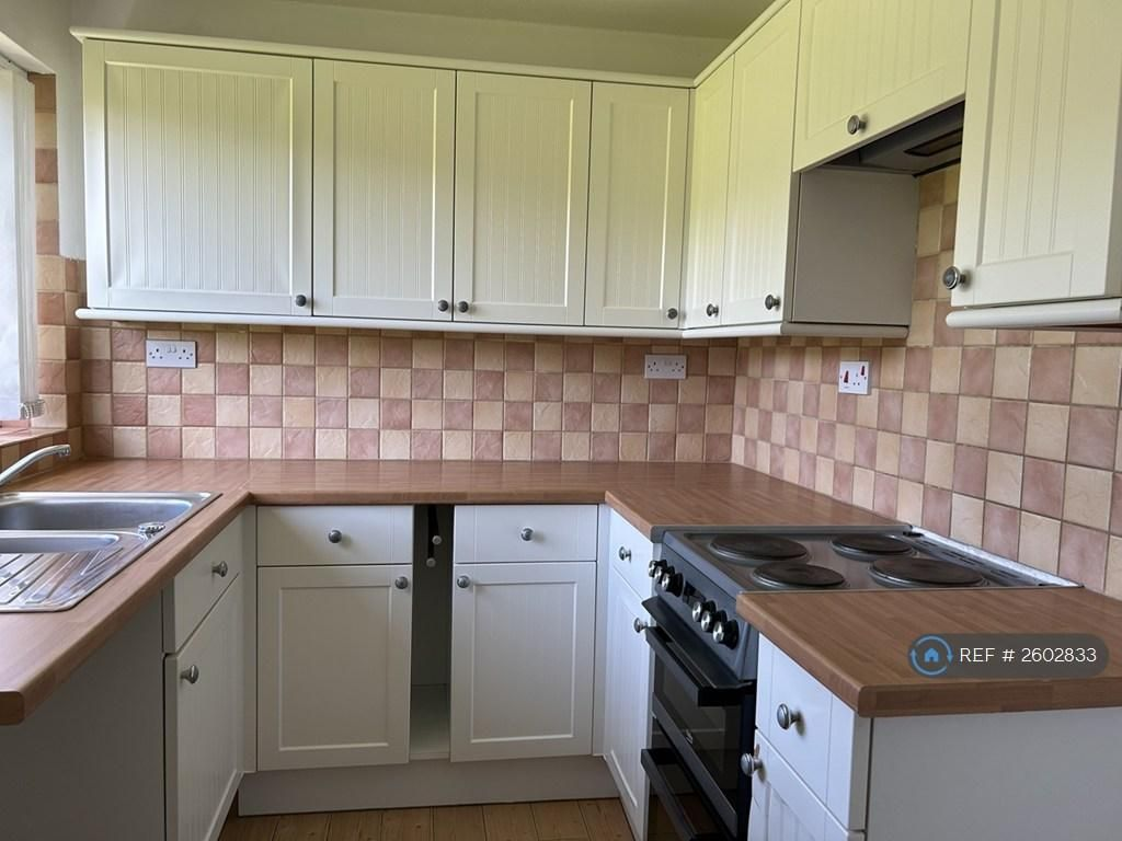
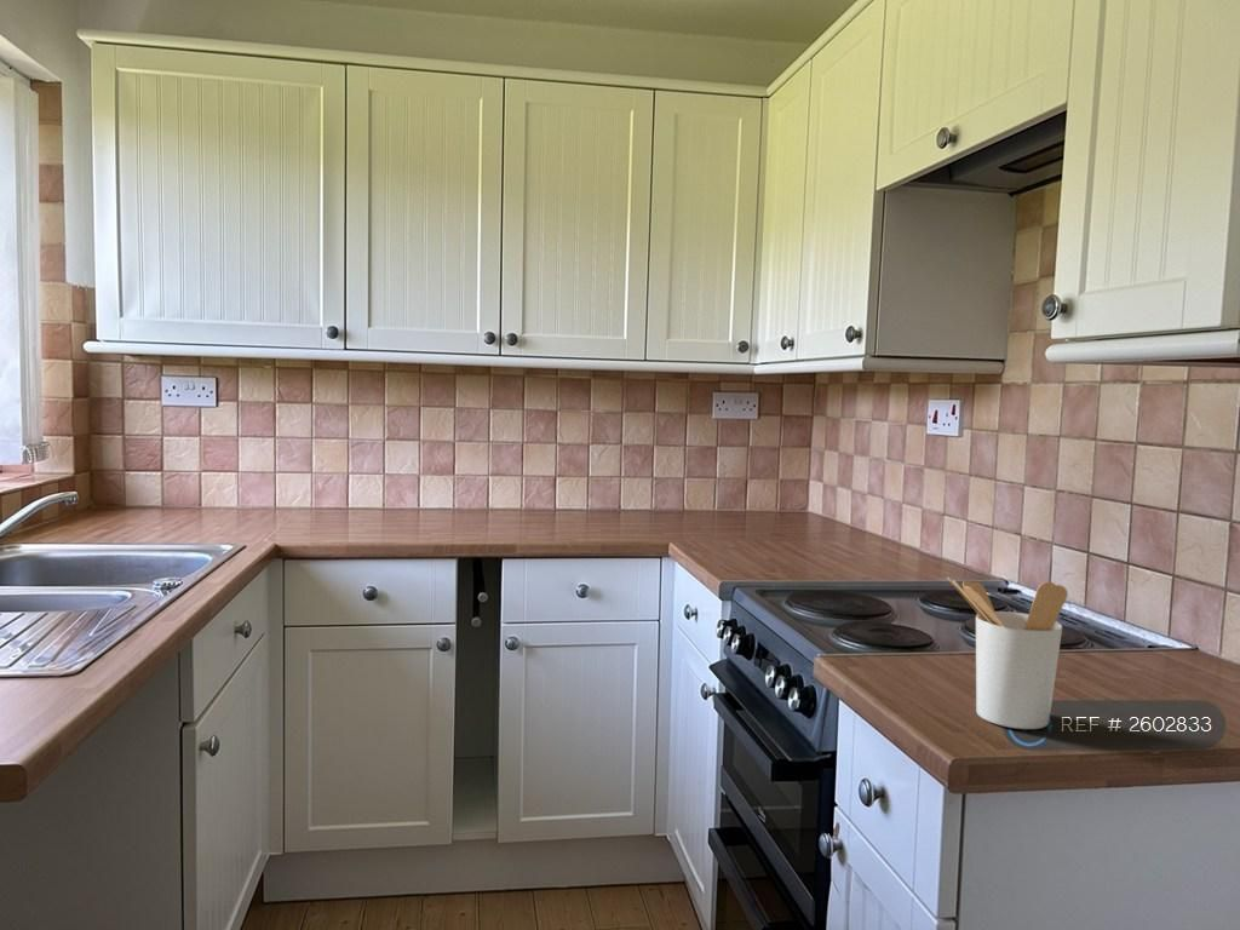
+ utensil holder [946,576,1069,730]
